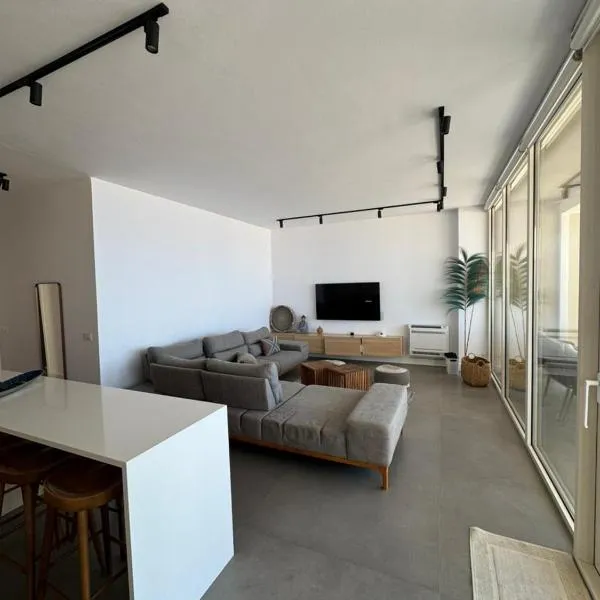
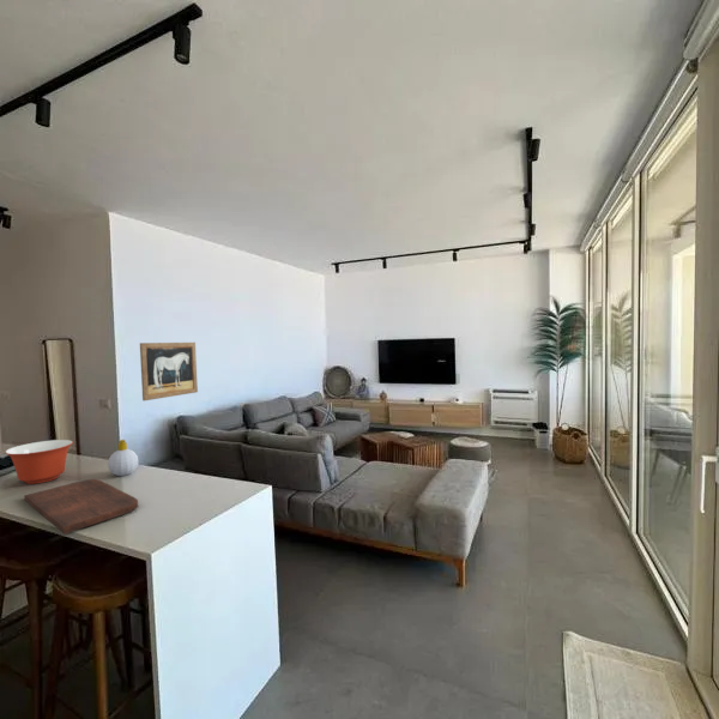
+ soap bottle [107,439,140,477]
+ wall art [139,342,199,401]
+ cutting board [23,478,139,534]
+ mixing bowl [4,439,74,485]
